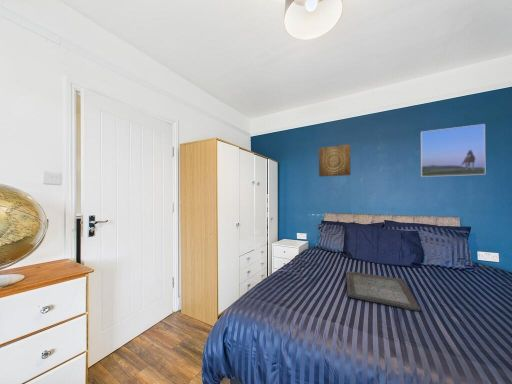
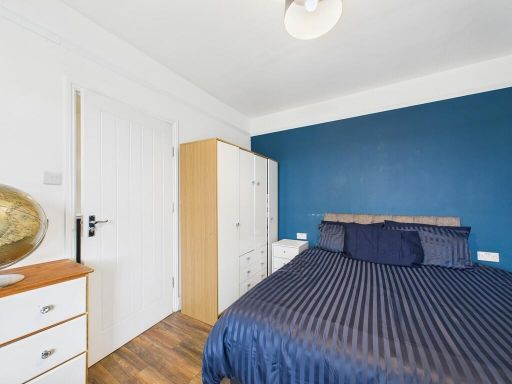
- serving tray [345,270,421,312]
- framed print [420,123,486,178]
- wall art [318,143,352,178]
